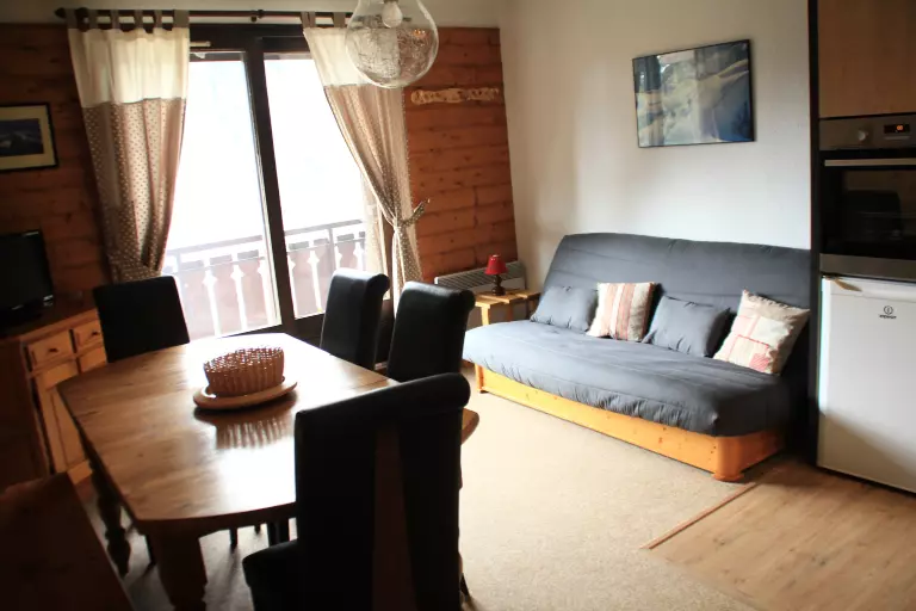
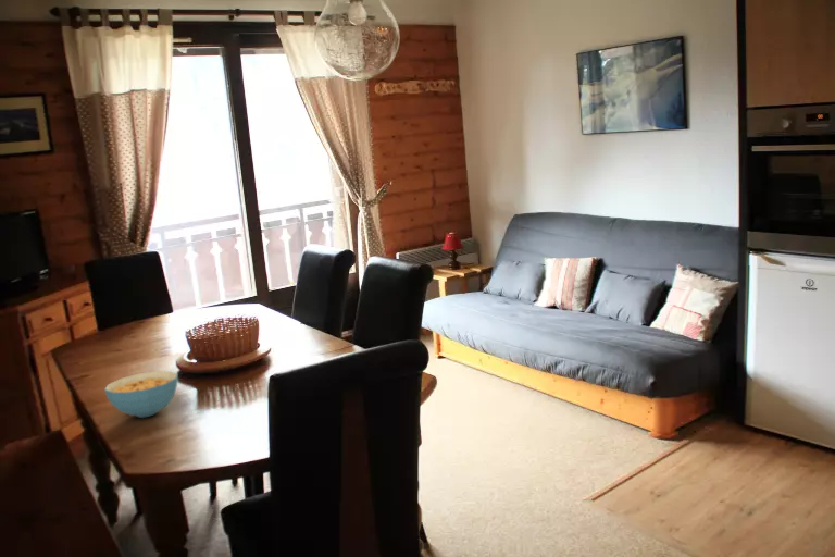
+ cereal bowl [103,370,179,419]
